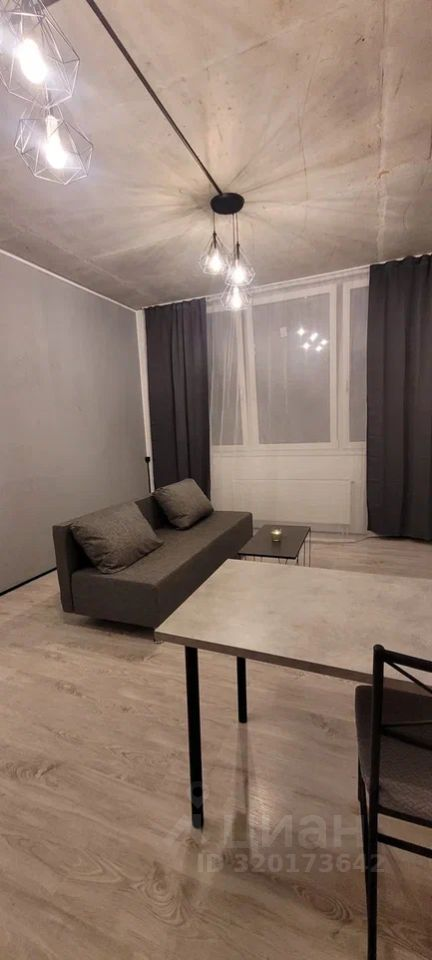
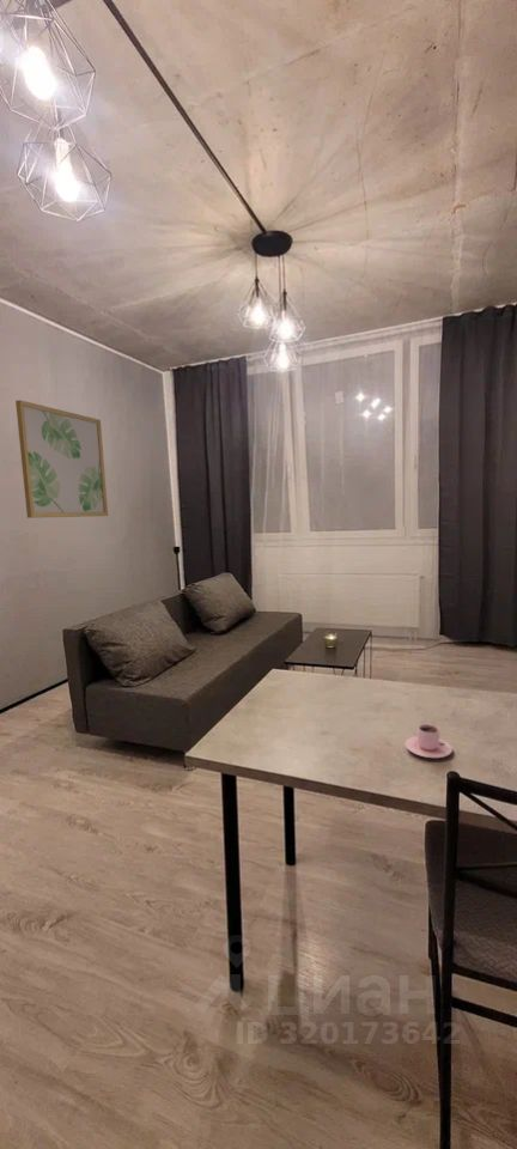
+ wall art [14,399,109,519]
+ teacup [405,723,454,759]
